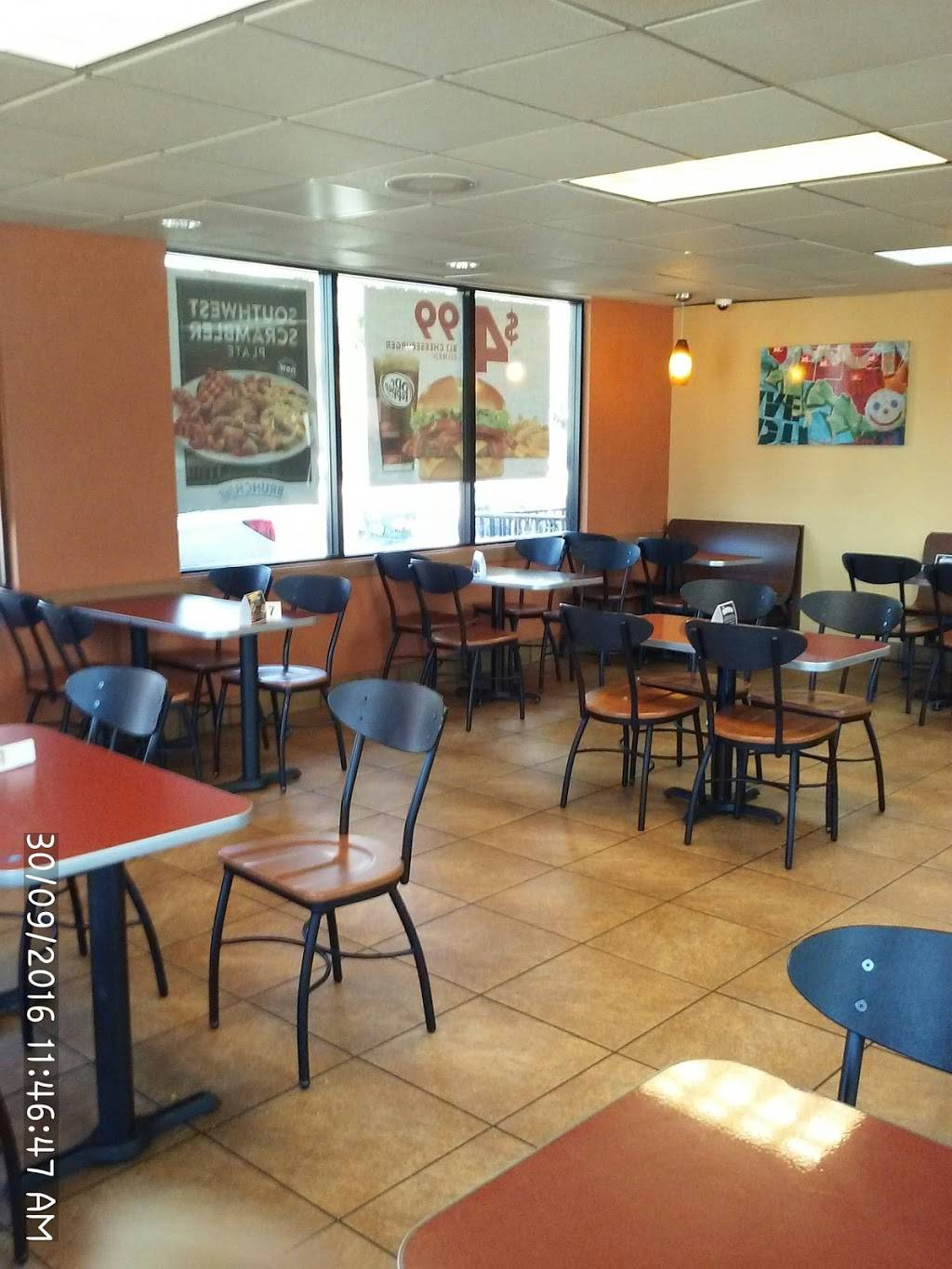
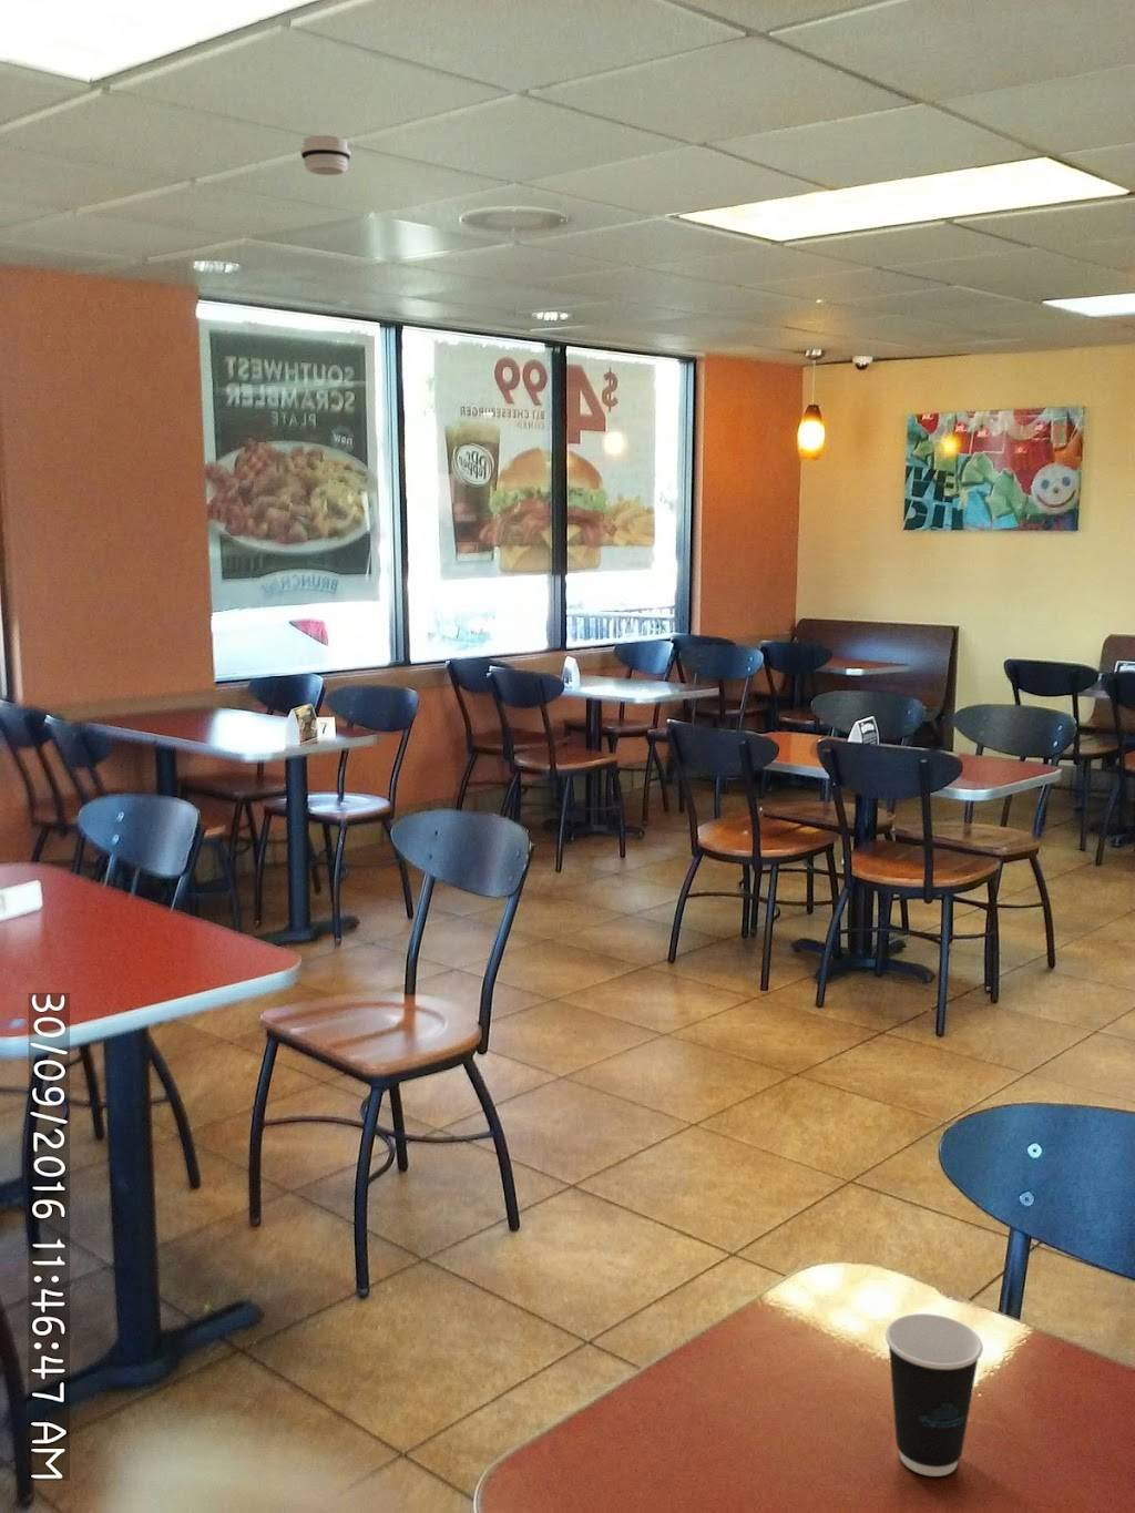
+ dixie cup [885,1313,985,1477]
+ smoke detector [299,134,352,176]
